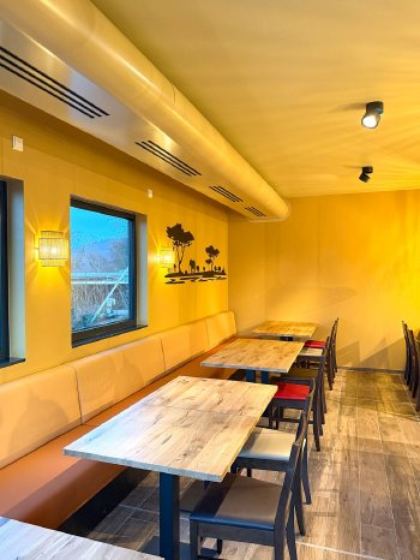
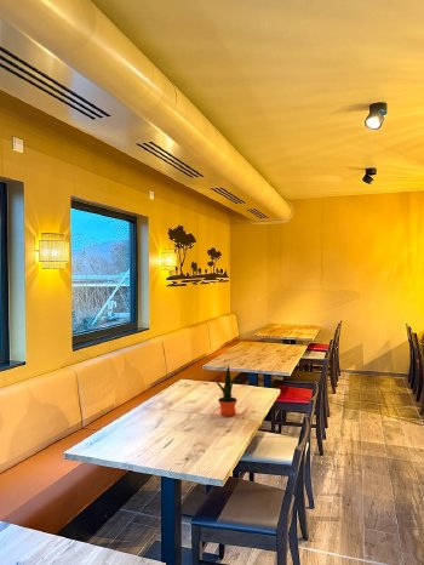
+ potted plant [214,365,239,417]
